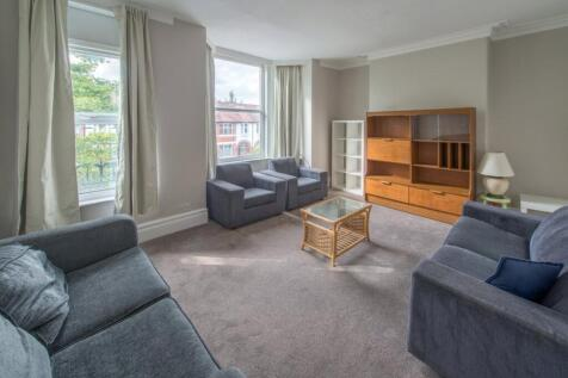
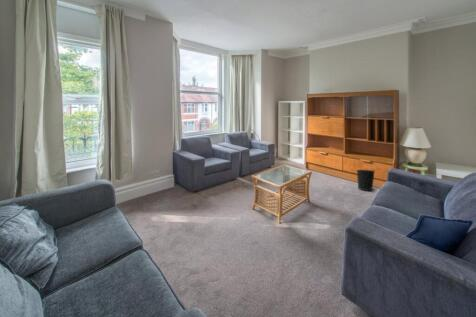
+ wastebasket [356,169,376,191]
